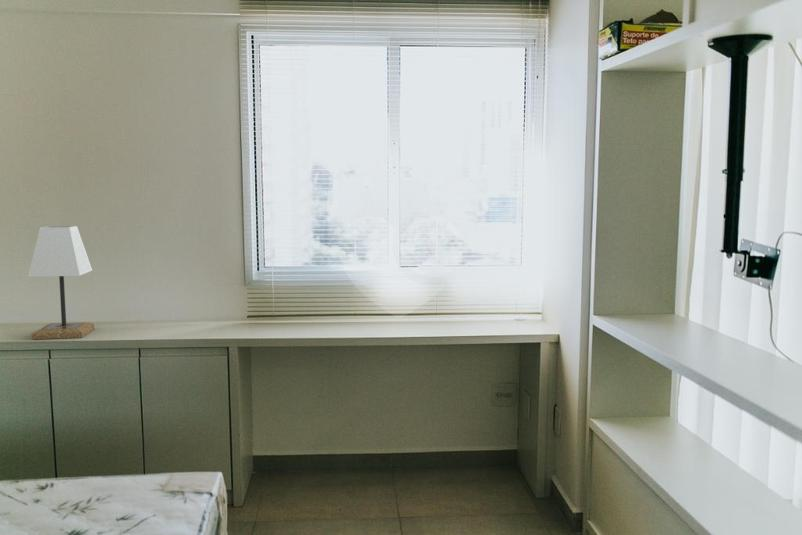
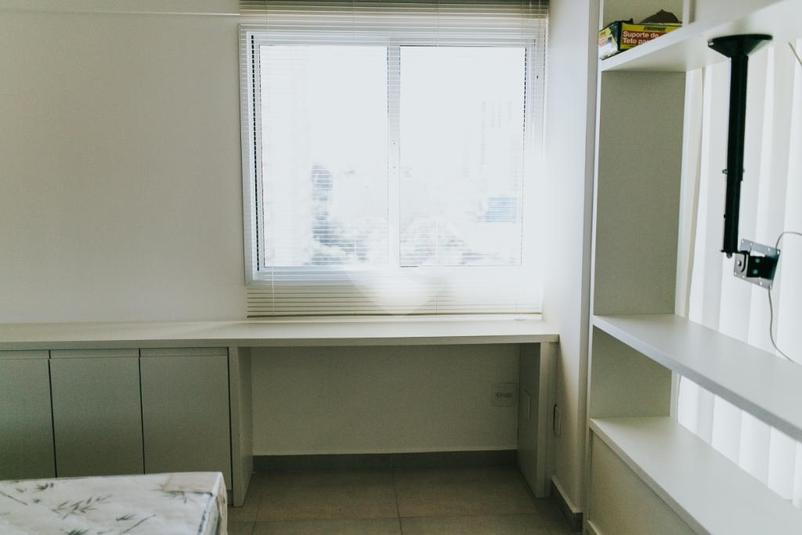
- lamp [27,225,95,340]
